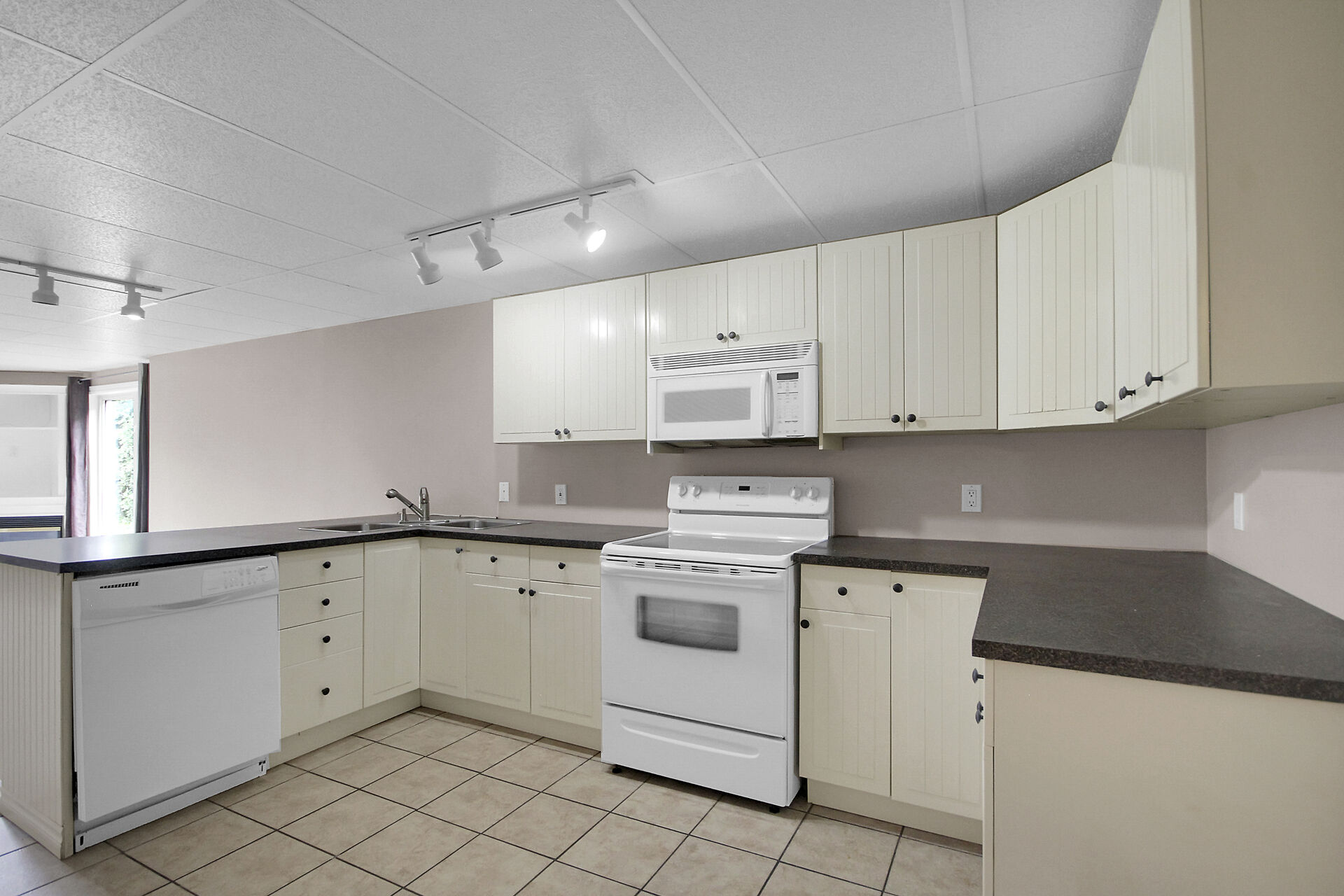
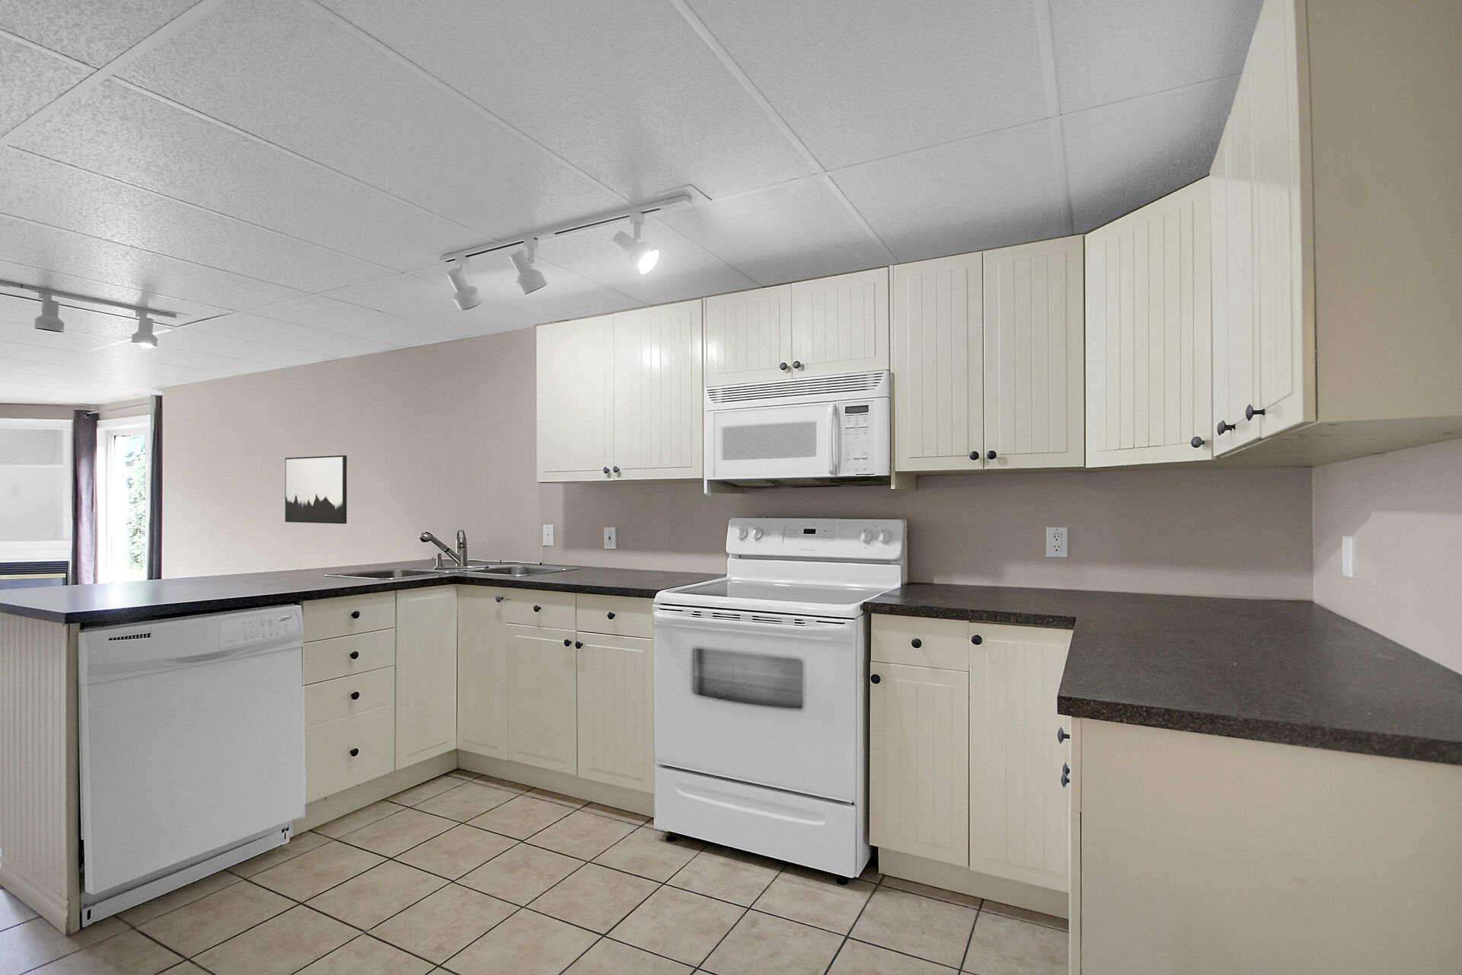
+ wall art [285,455,347,524]
